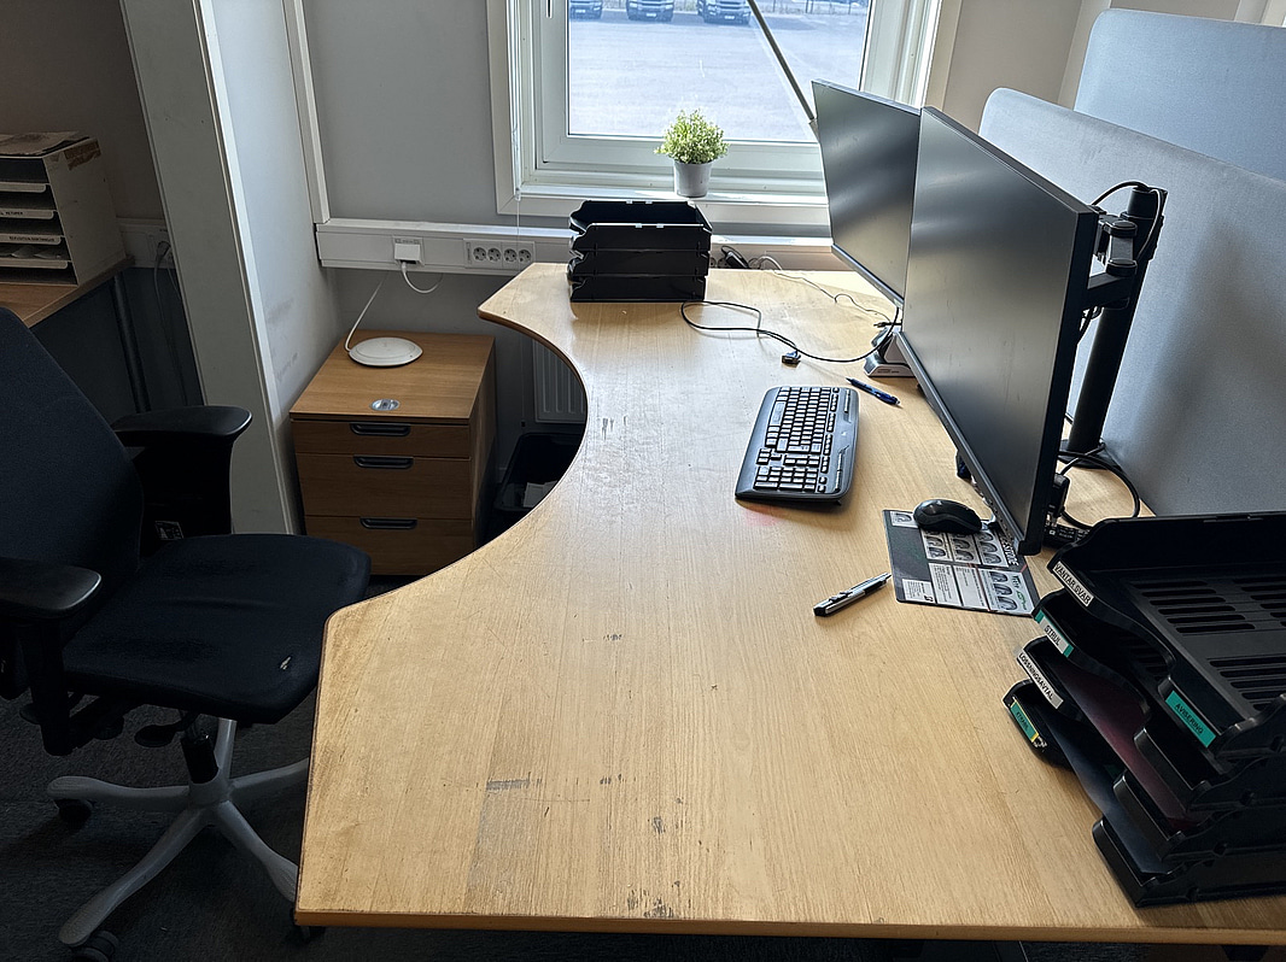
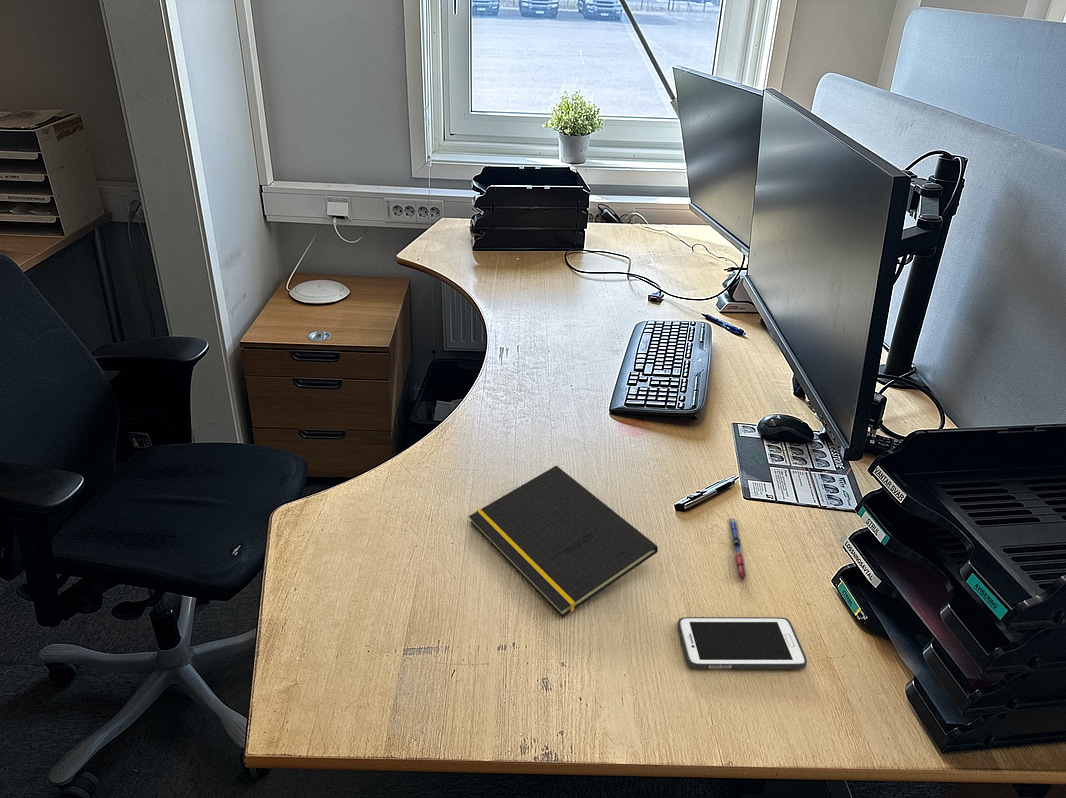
+ notepad [468,464,659,618]
+ pen [728,517,748,581]
+ cell phone [677,616,808,670]
